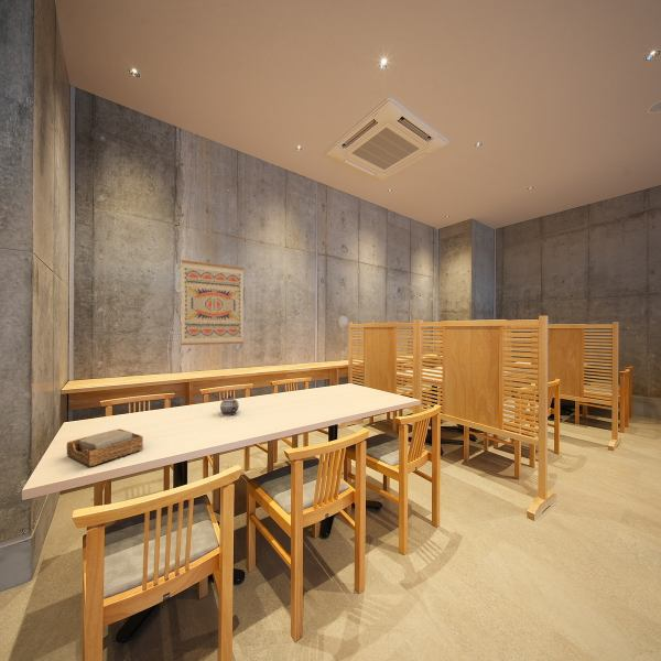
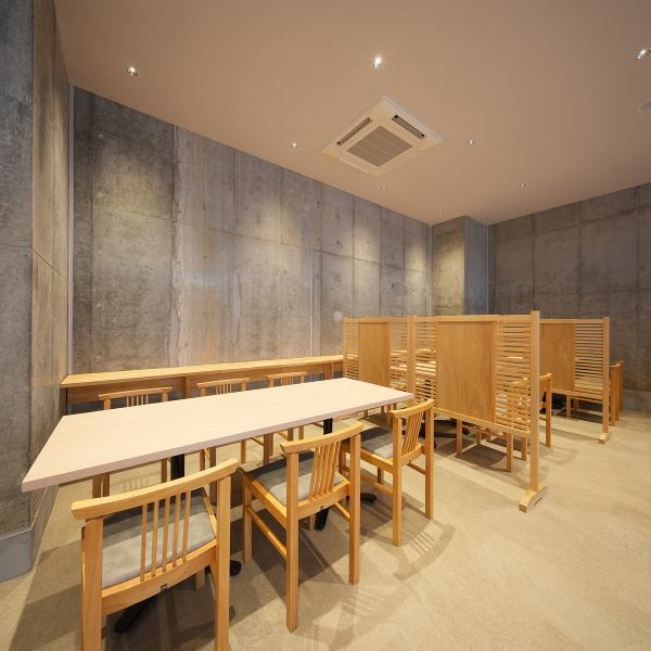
- wall art [180,259,245,346]
- teapot [219,394,240,416]
- napkin holder [65,427,144,467]
